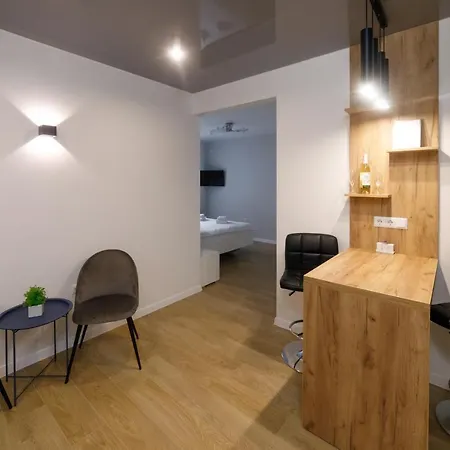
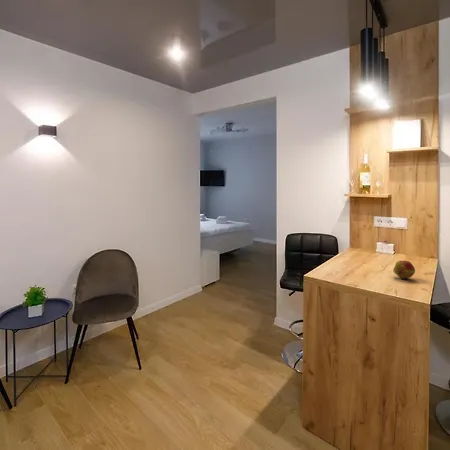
+ fruit [392,260,416,280]
